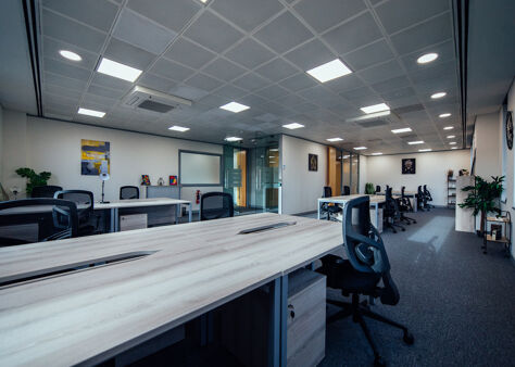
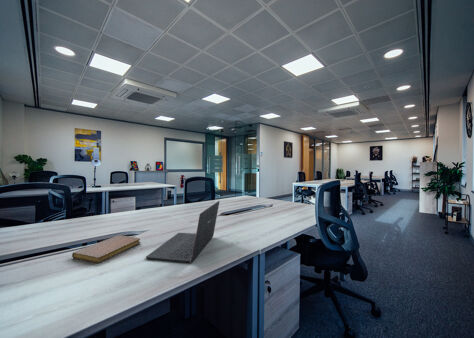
+ notebook [71,234,142,264]
+ laptop [145,200,220,264]
